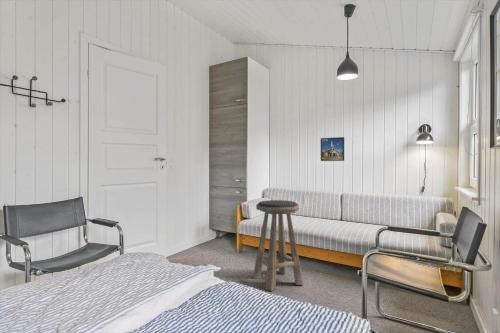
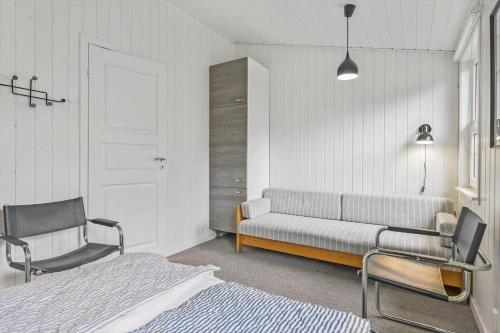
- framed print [320,136,345,162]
- stool [252,199,304,292]
